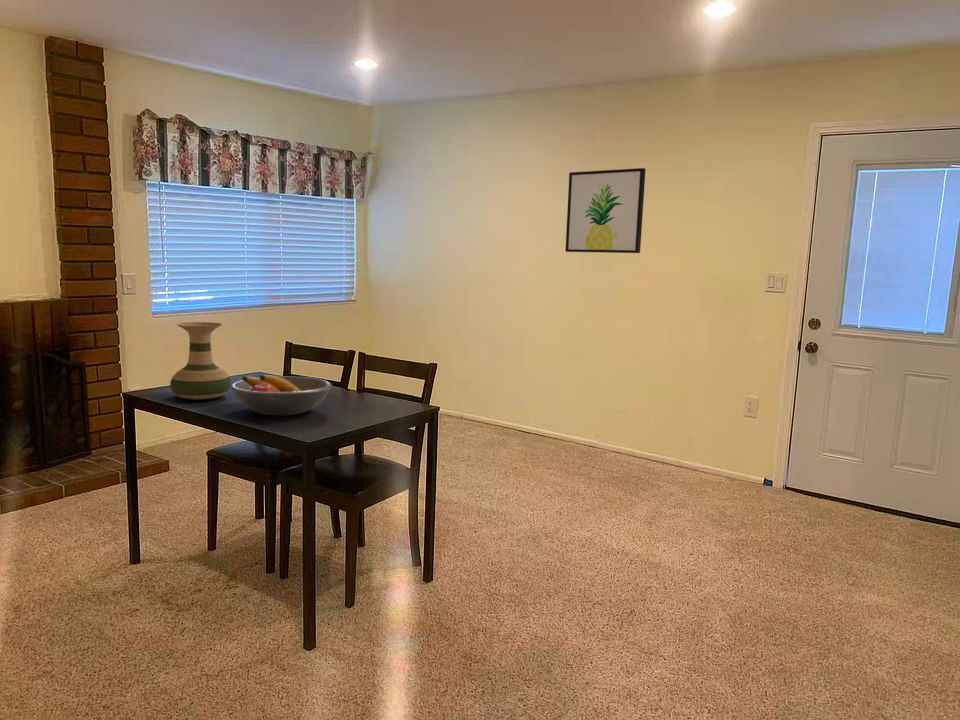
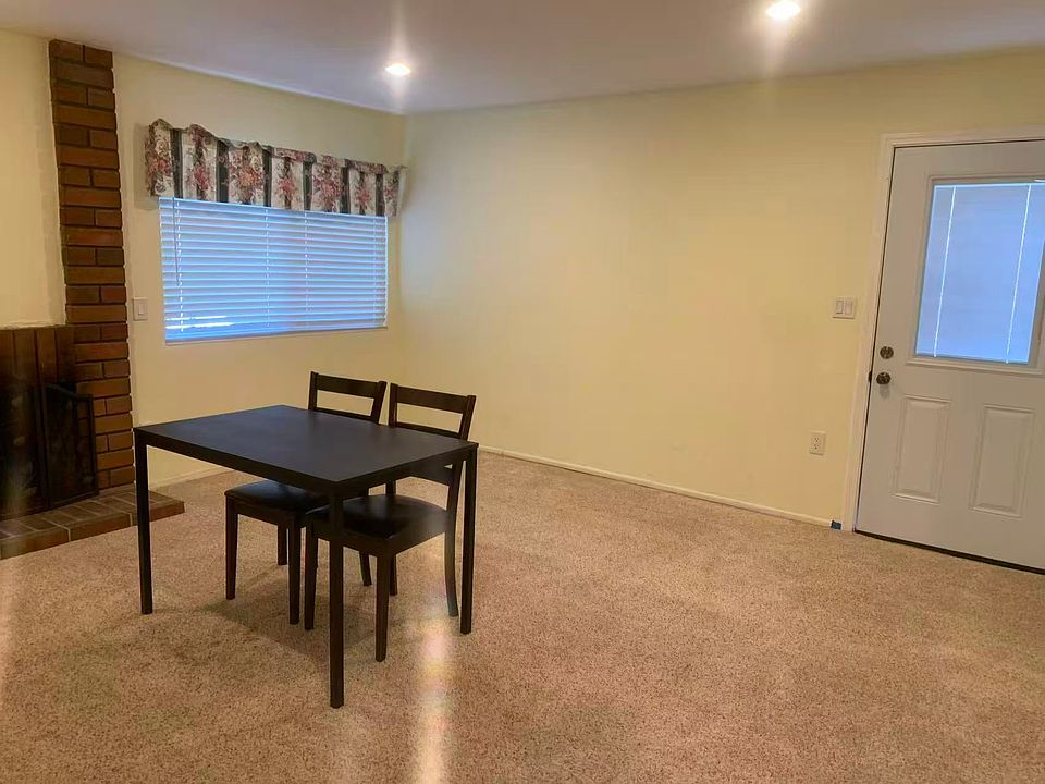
- fruit bowl [230,374,333,416]
- wall art [564,167,647,254]
- vase [169,321,232,400]
